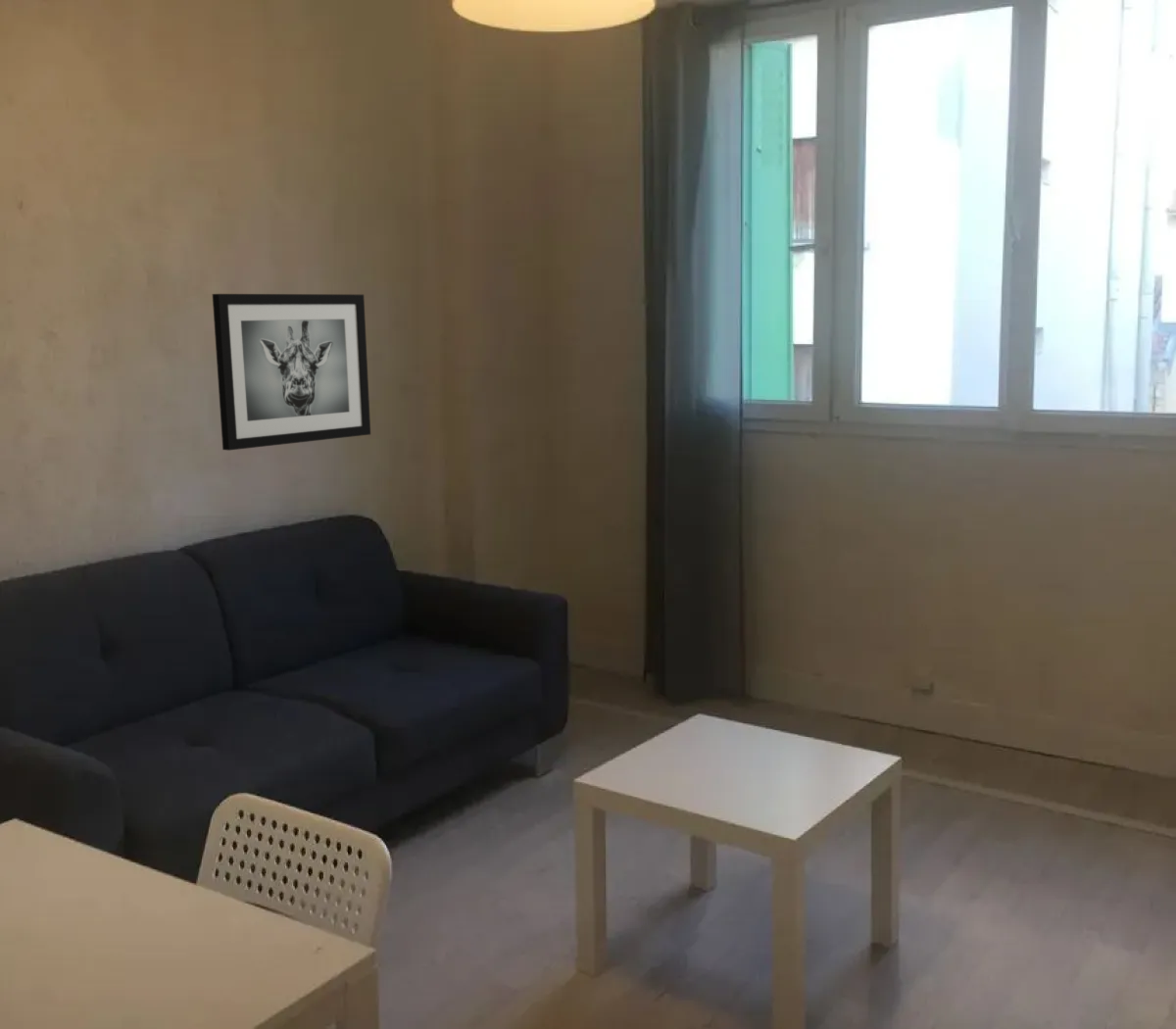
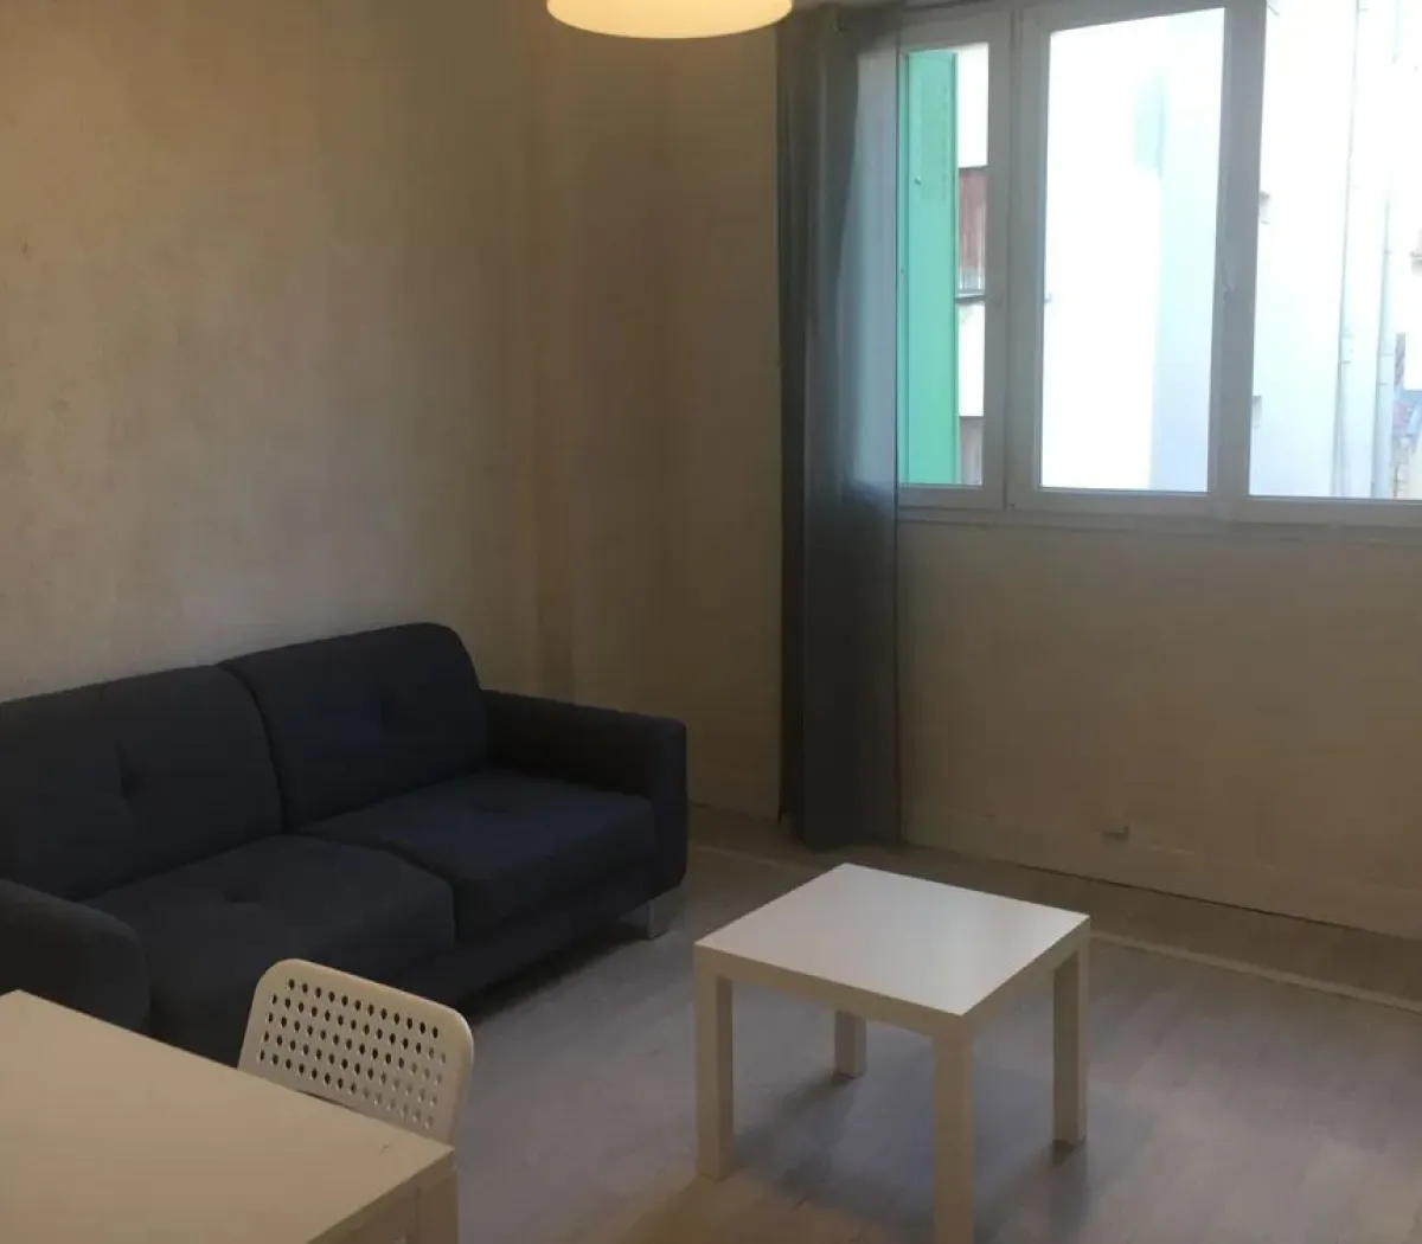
- wall art [212,293,371,452]
